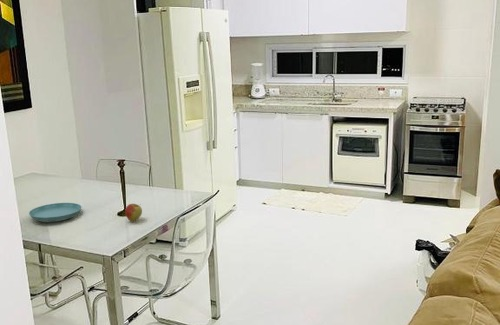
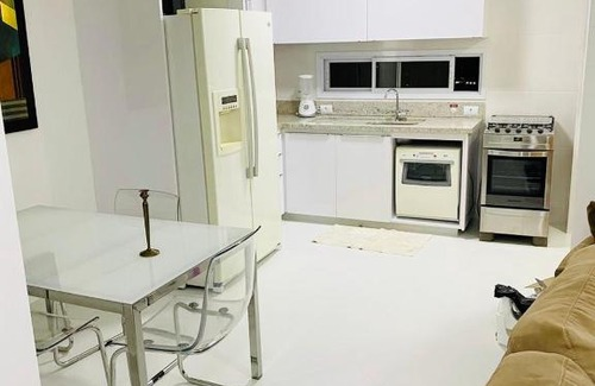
- saucer [28,202,82,223]
- apple [124,203,143,222]
